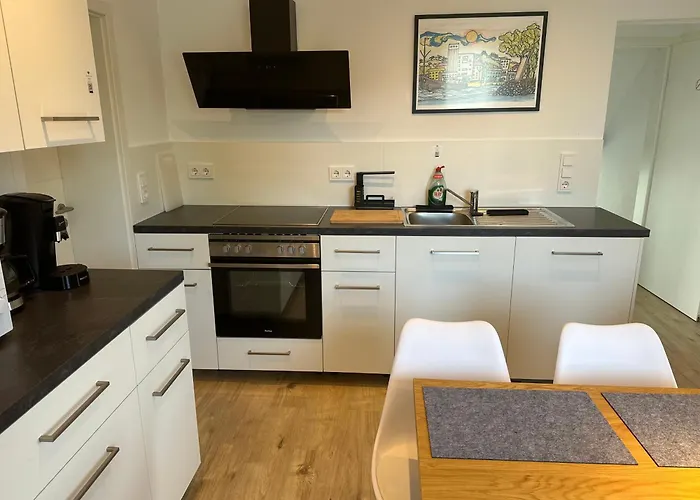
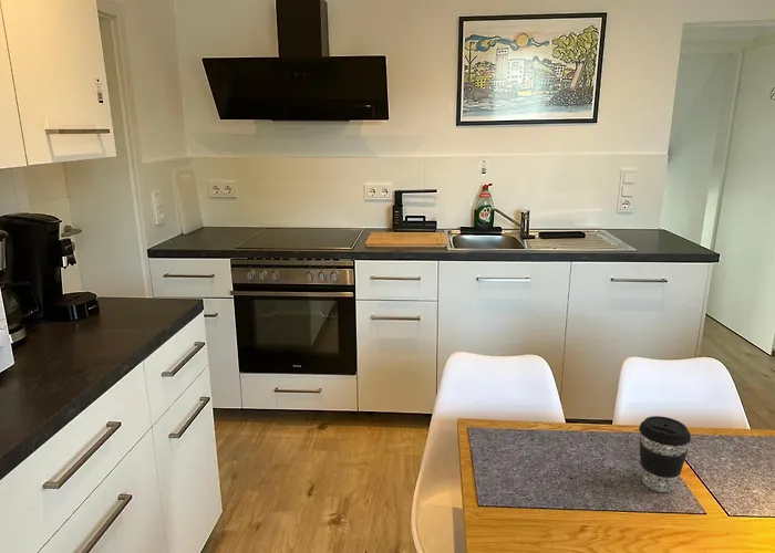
+ coffee cup [638,415,692,493]
